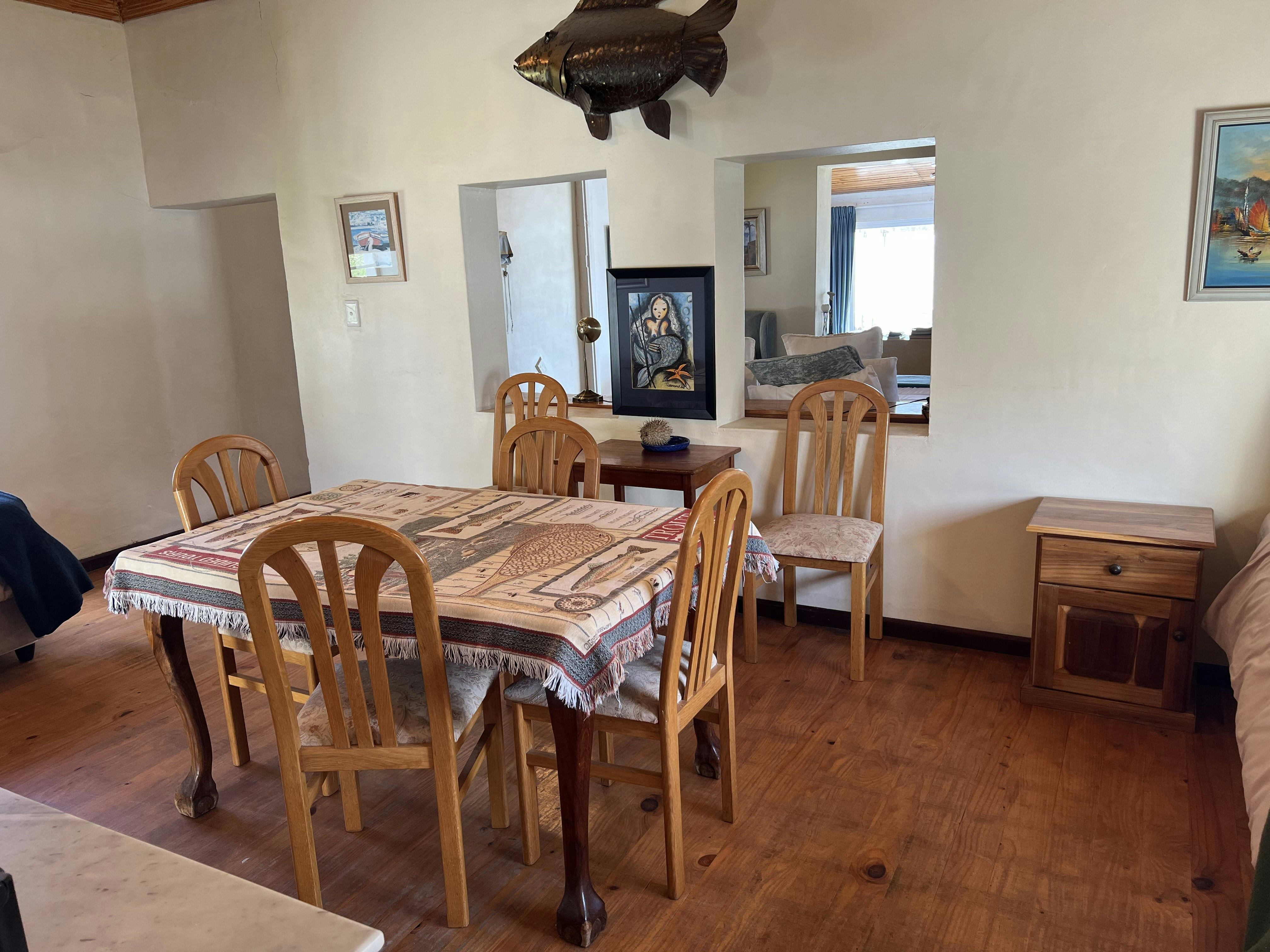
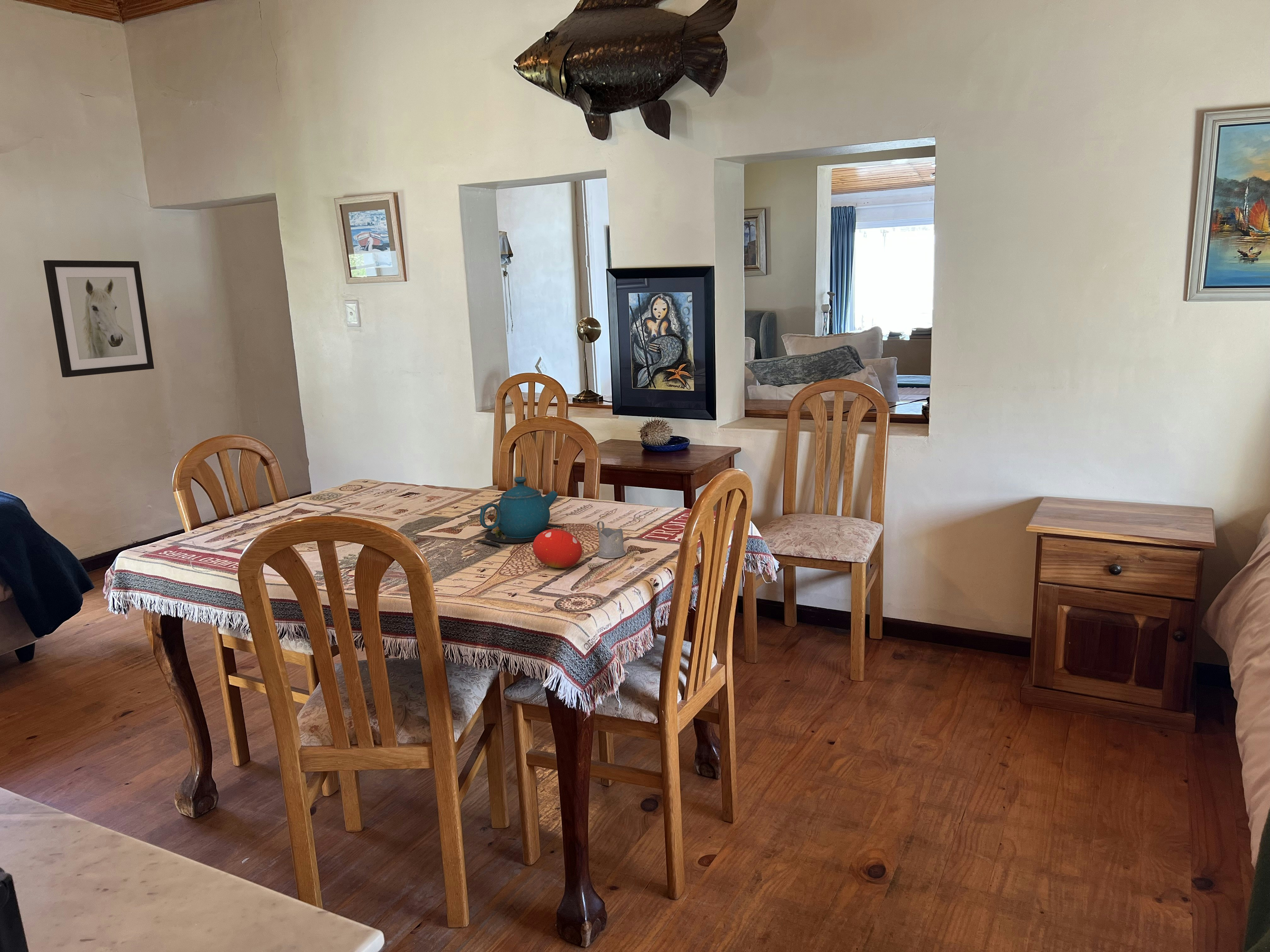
+ tea glass holder [597,521,626,558]
+ wall art [43,260,154,378]
+ teapot [473,476,567,547]
+ fruit [533,523,582,568]
